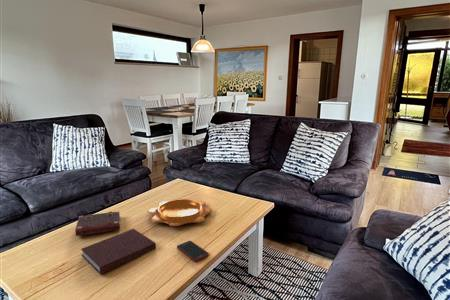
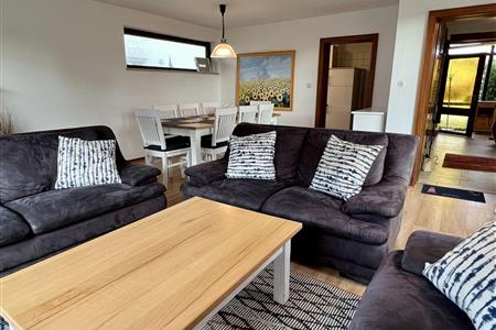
- book [74,210,121,237]
- notebook [80,228,157,275]
- decorative bowl [146,198,213,227]
- cell phone [176,240,210,263]
